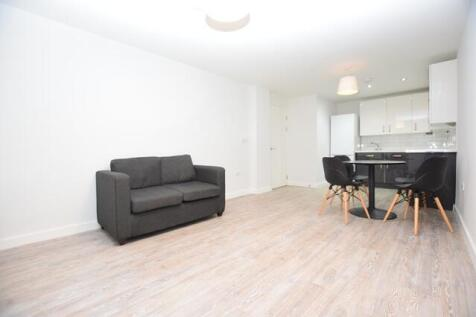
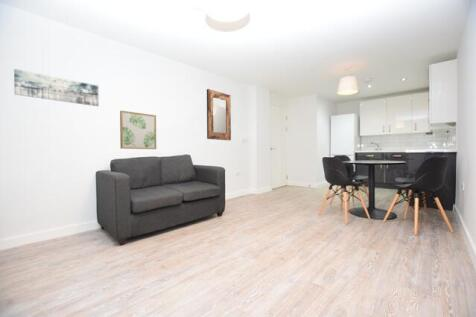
+ home mirror [206,88,232,141]
+ wall art [13,68,99,107]
+ wall art [119,110,157,150]
